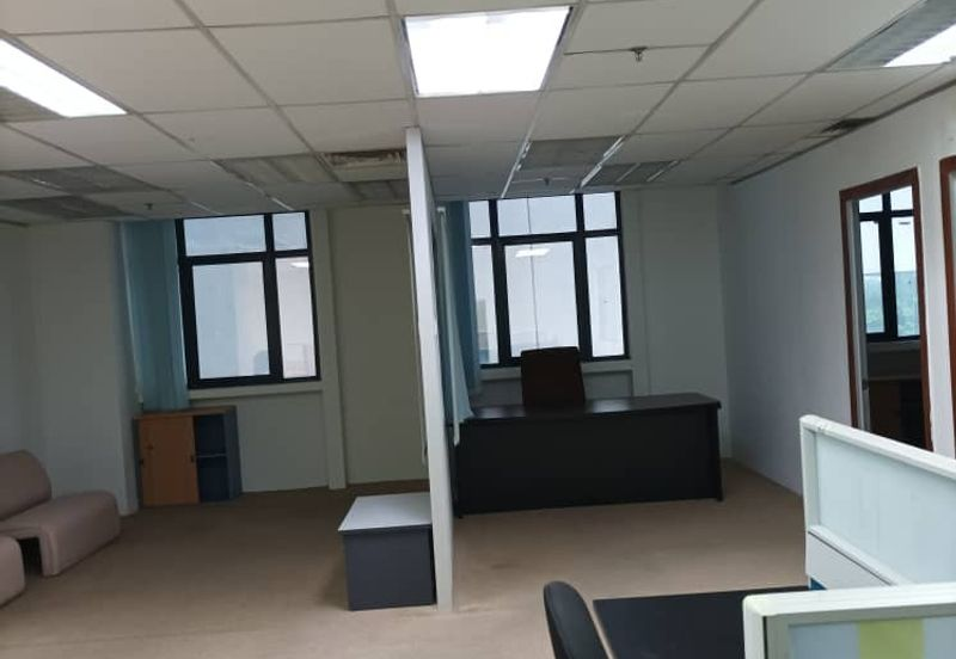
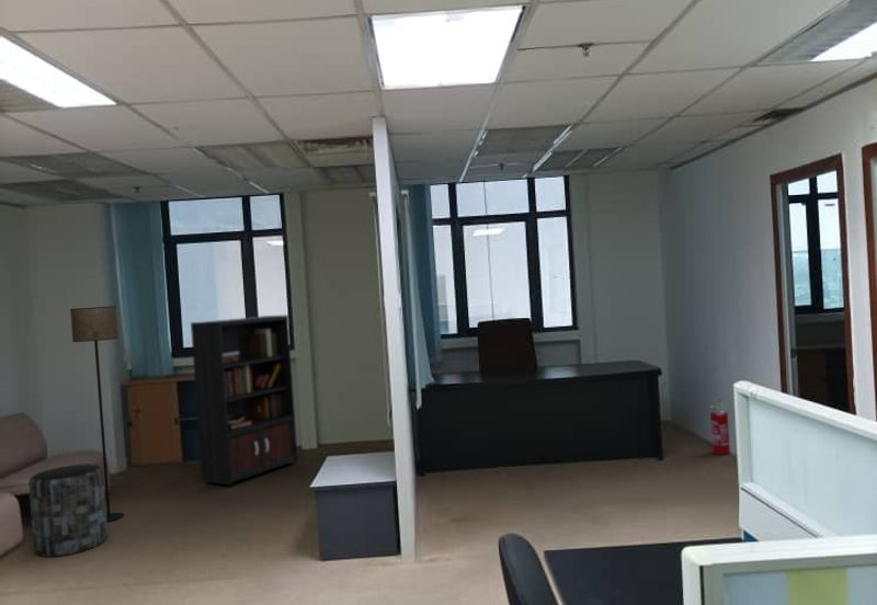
+ fire extinguisher [708,397,731,456]
+ bookcase [190,313,299,487]
+ floor lamp [69,305,125,523]
+ side table [27,464,109,558]
